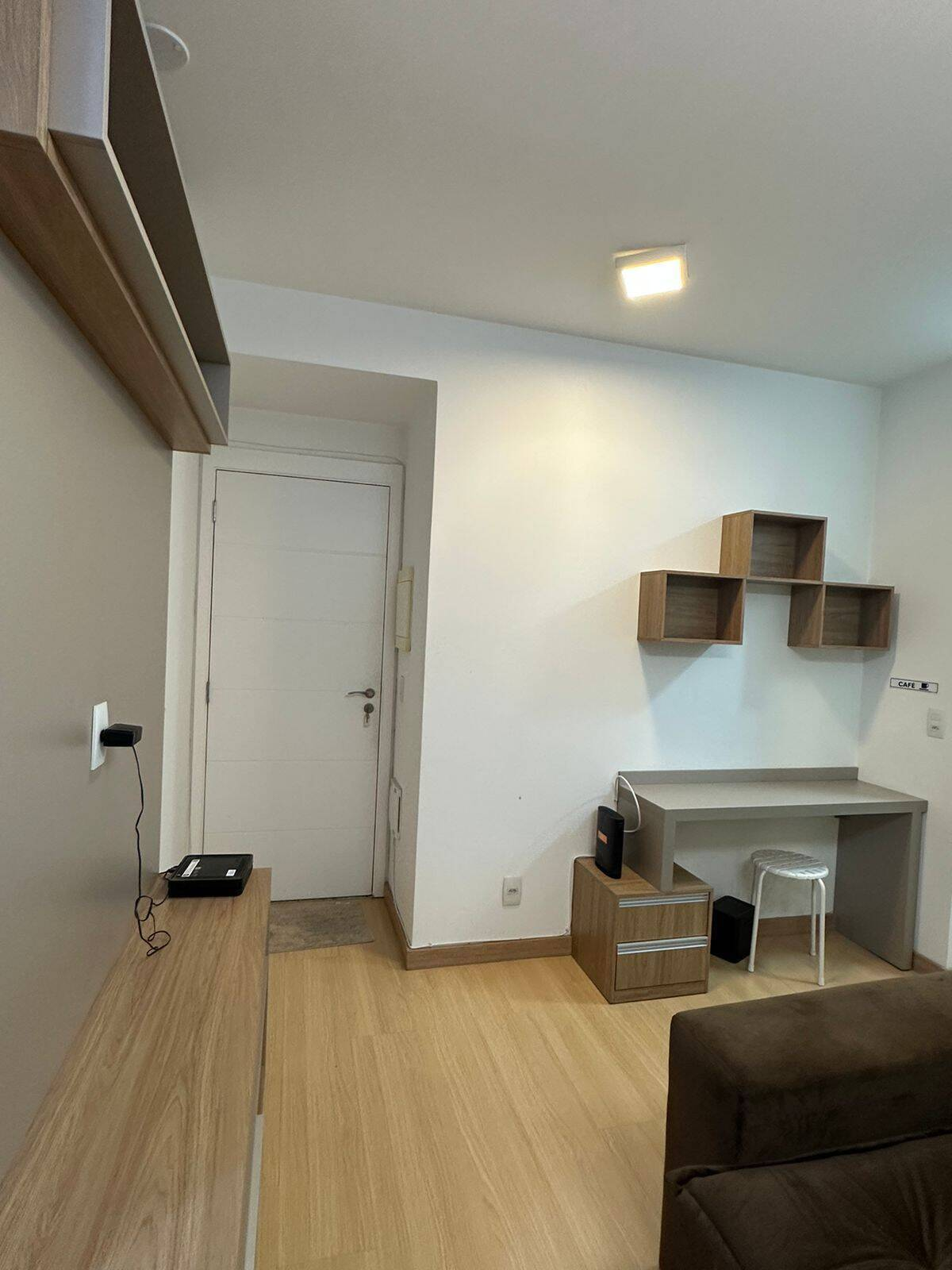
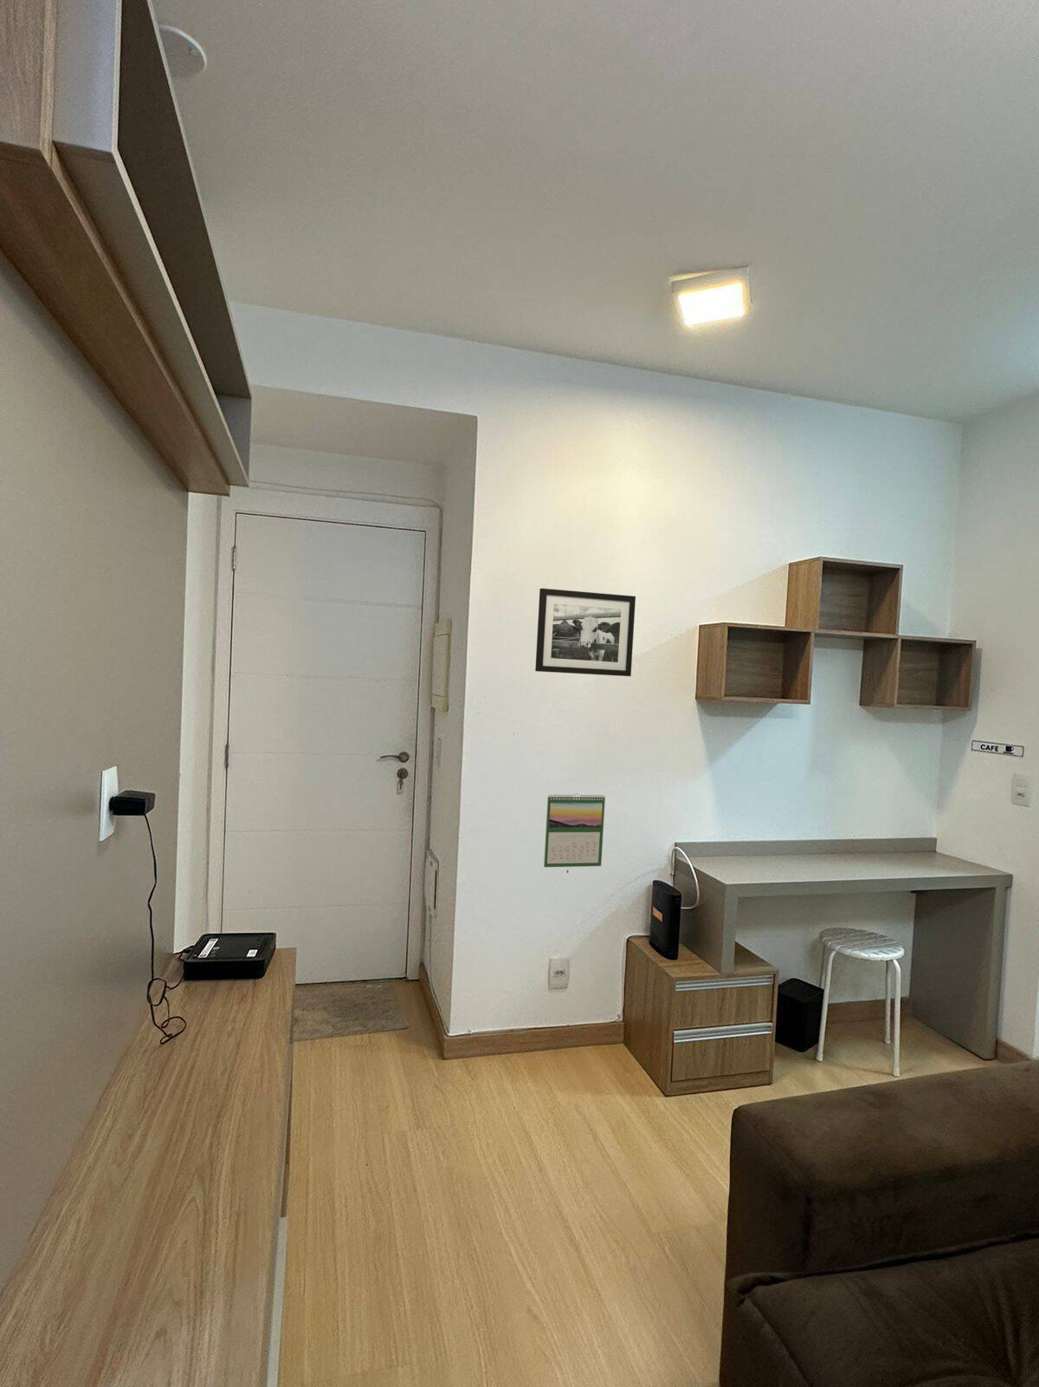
+ calendar [542,792,606,868]
+ picture frame [534,588,636,677]
